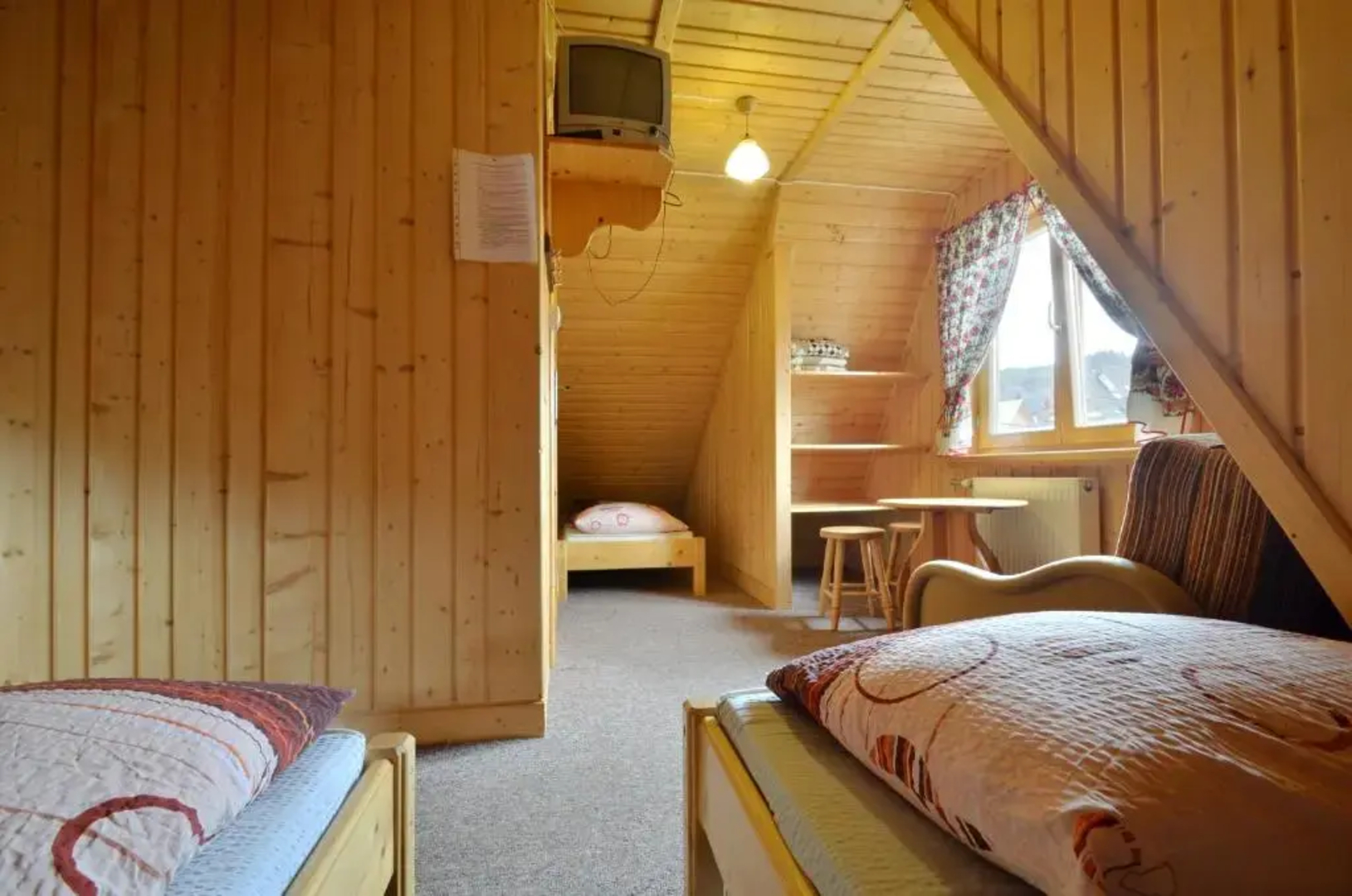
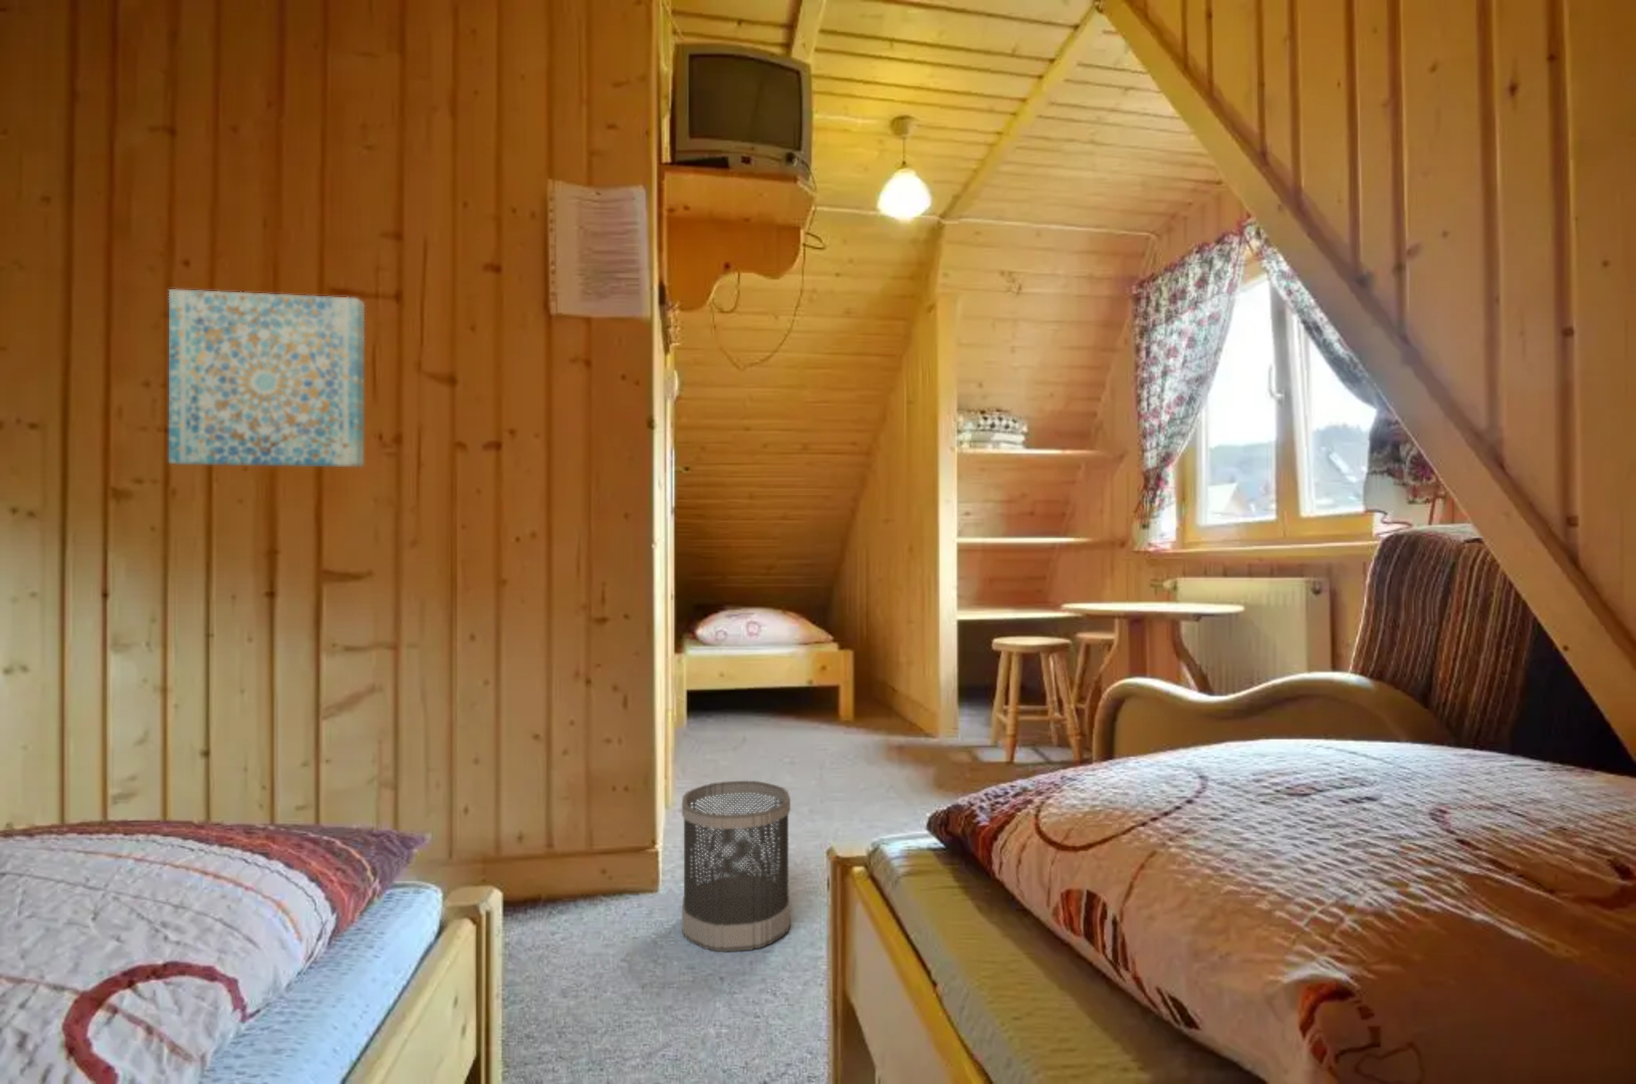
+ wall art [168,288,365,468]
+ wastebasket [681,780,791,953]
